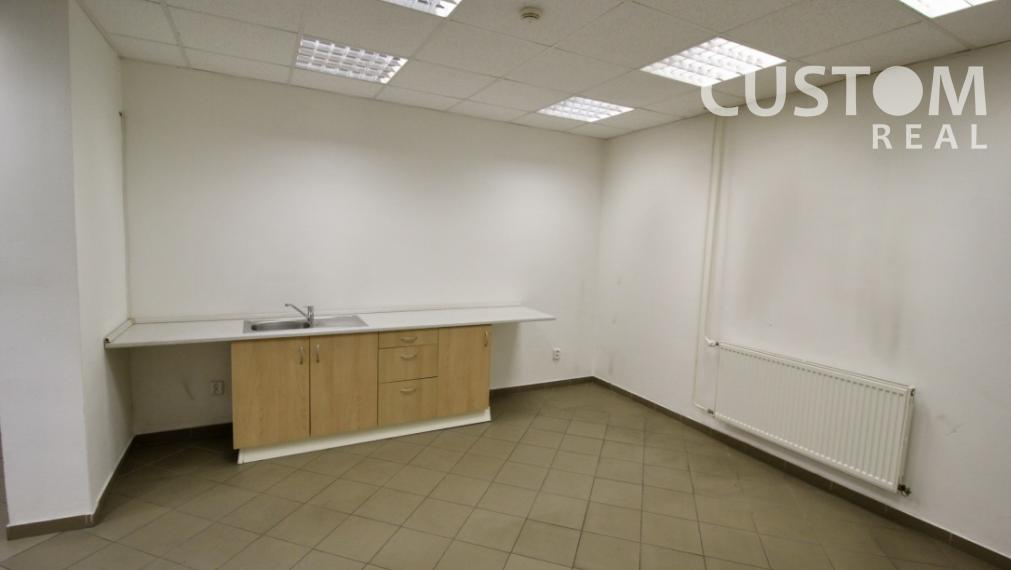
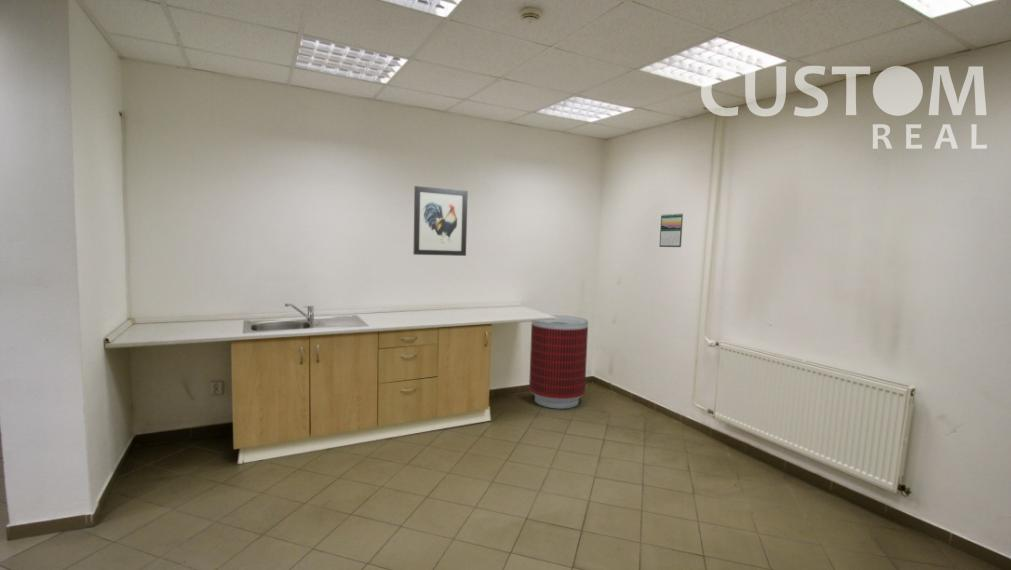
+ wall art [412,185,469,257]
+ trash can [528,314,589,409]
+ calendar [658,212,684,248]
